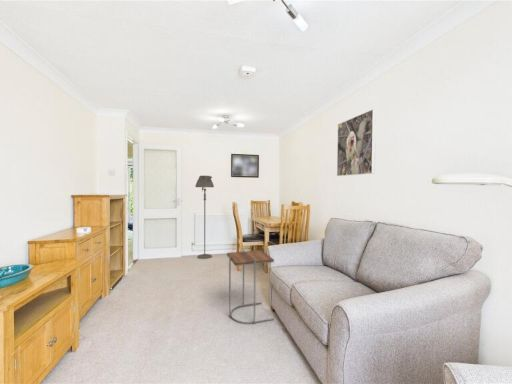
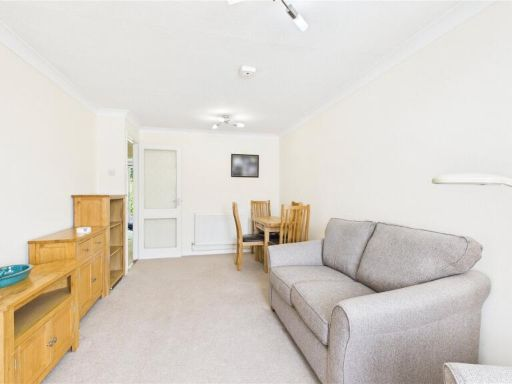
- floor lamp [194,175,215,260]
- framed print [336,108,377,177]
- side table [226,248,275,325]
